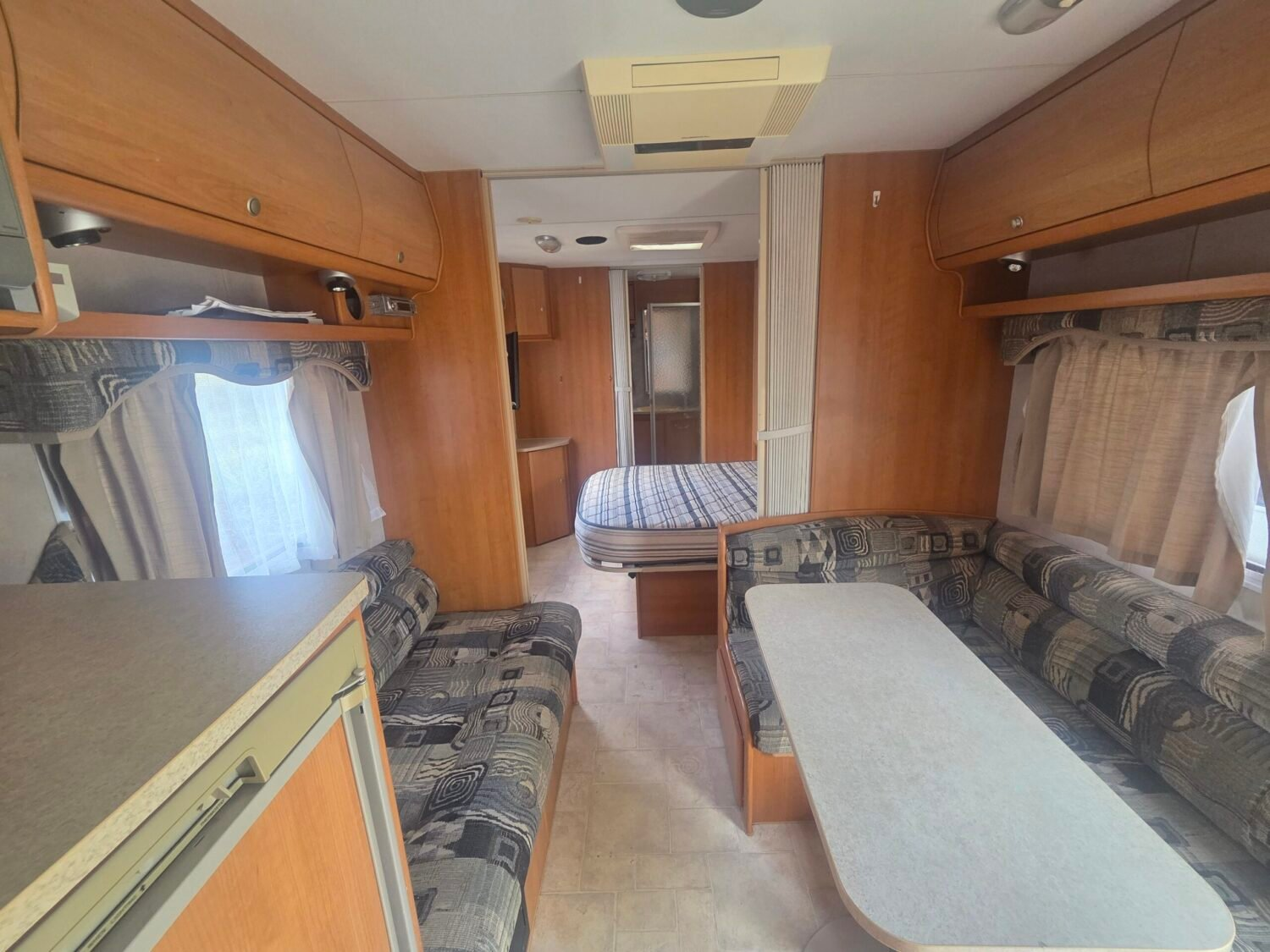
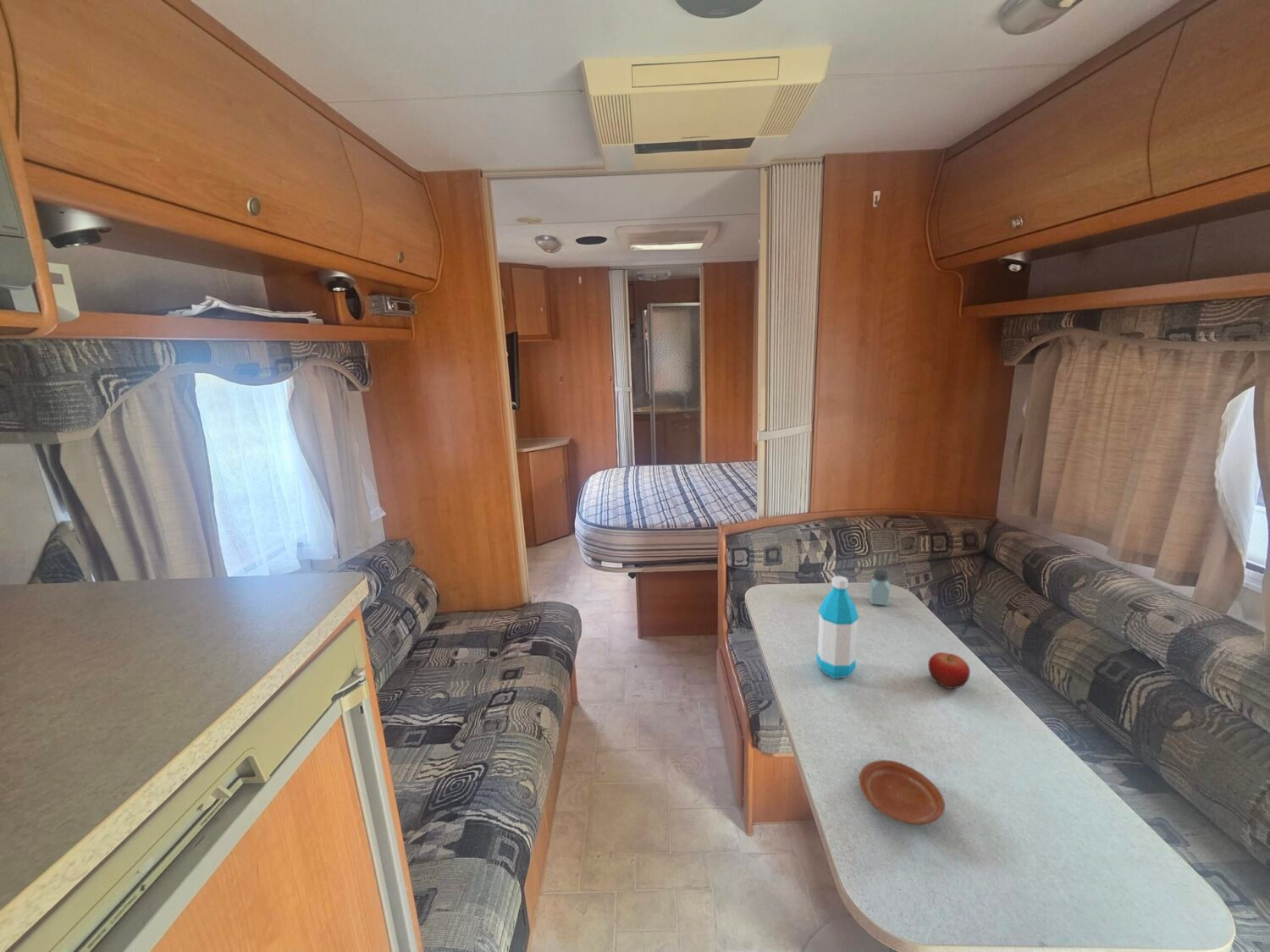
+ water bottle [815,575,859,680]
+ saltshaker [869,569,891,607]
+ plate [859,759,946,826]
+ fruit [927,652,971,690]
